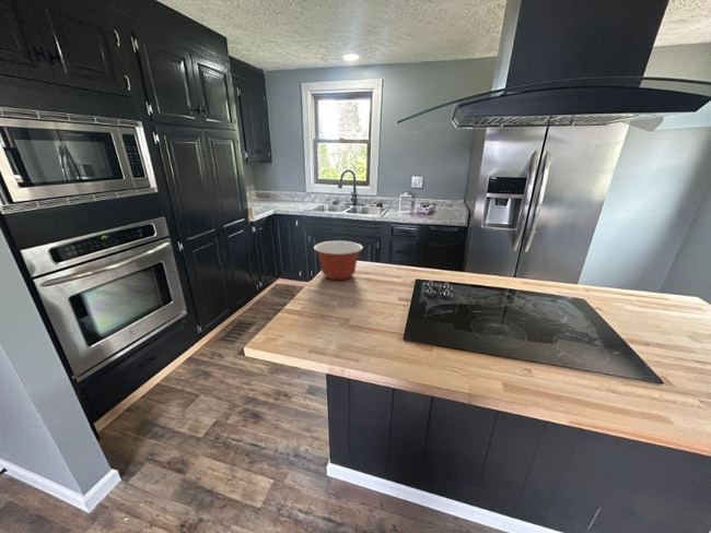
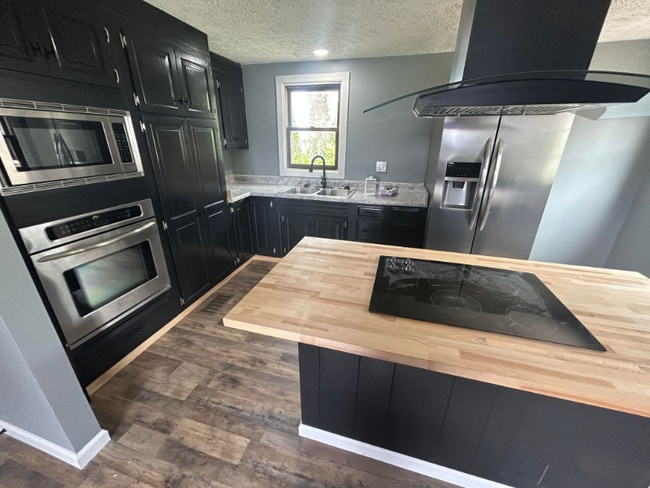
- mixing bowl [313,240,364,281]
